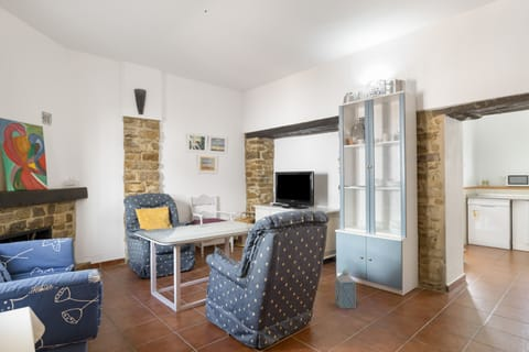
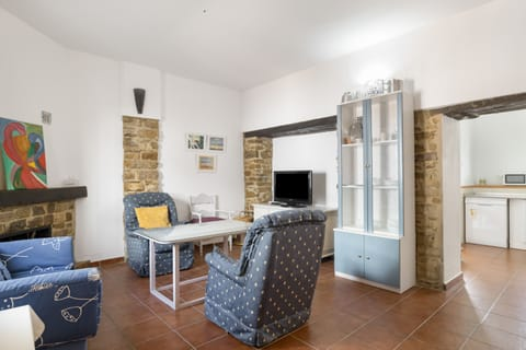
- lantern [334,268,357,310]
